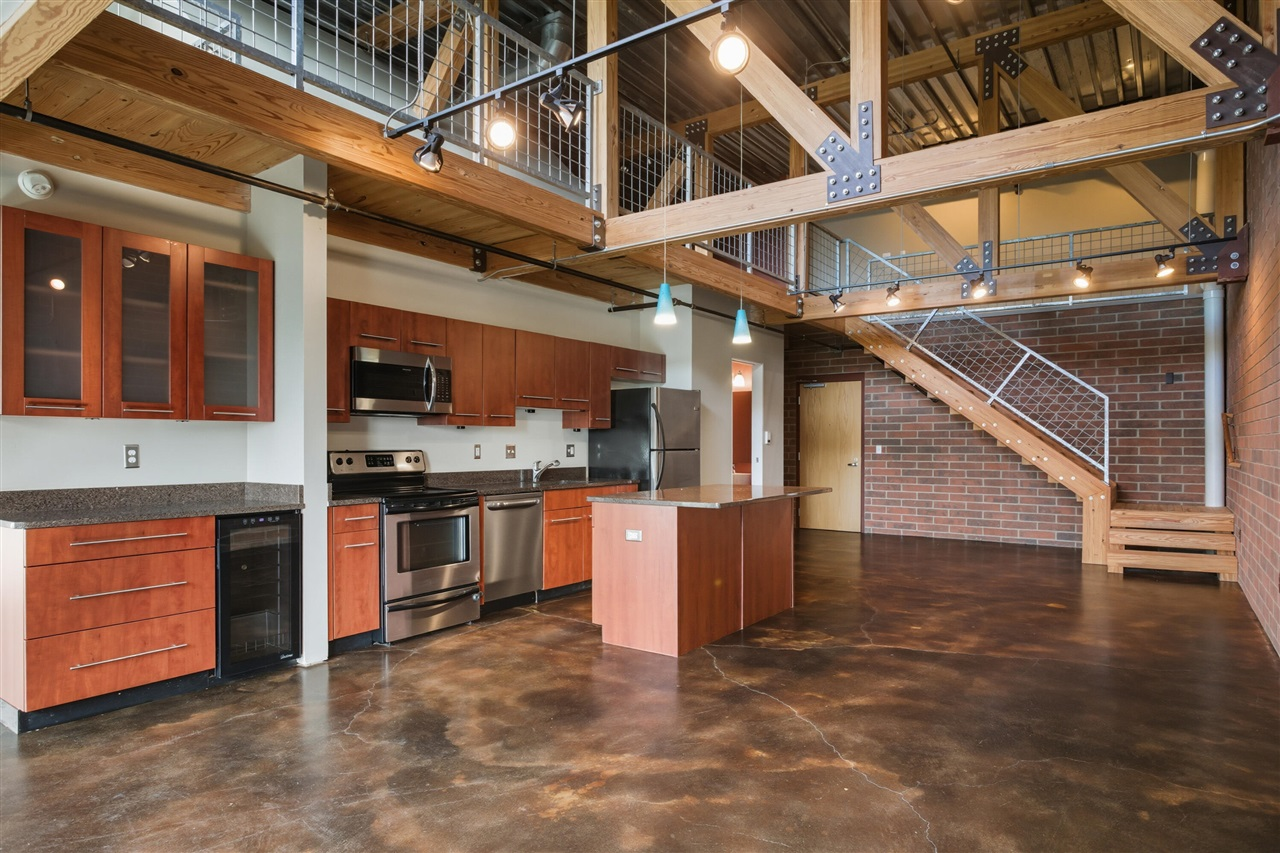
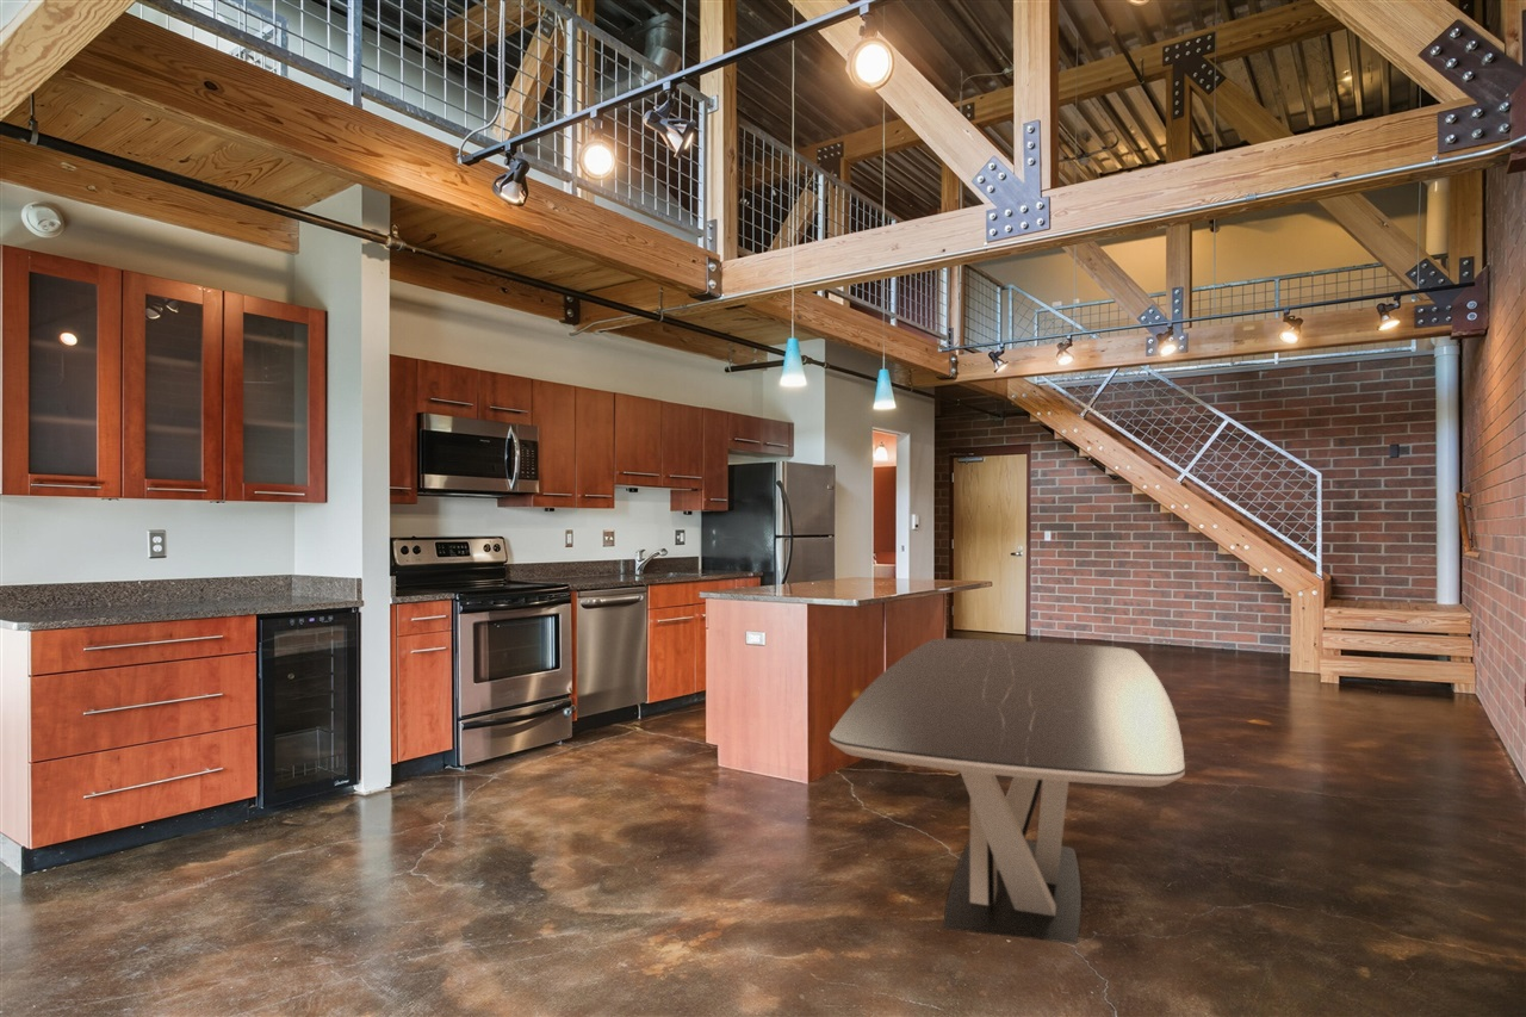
+ dining table [829,638,1186,944]
